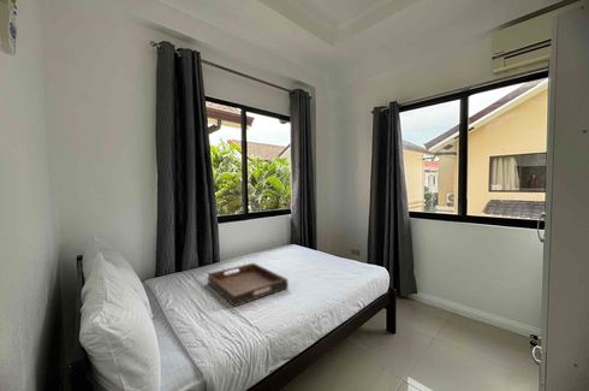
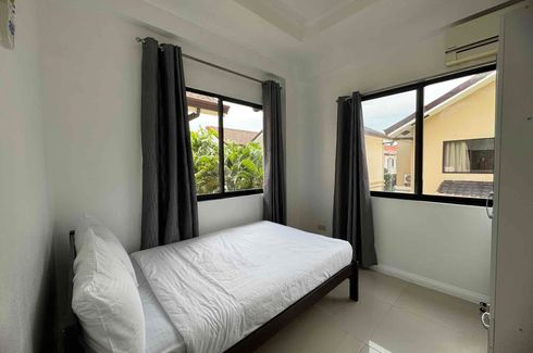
- serving tray [207,262,288,308]
